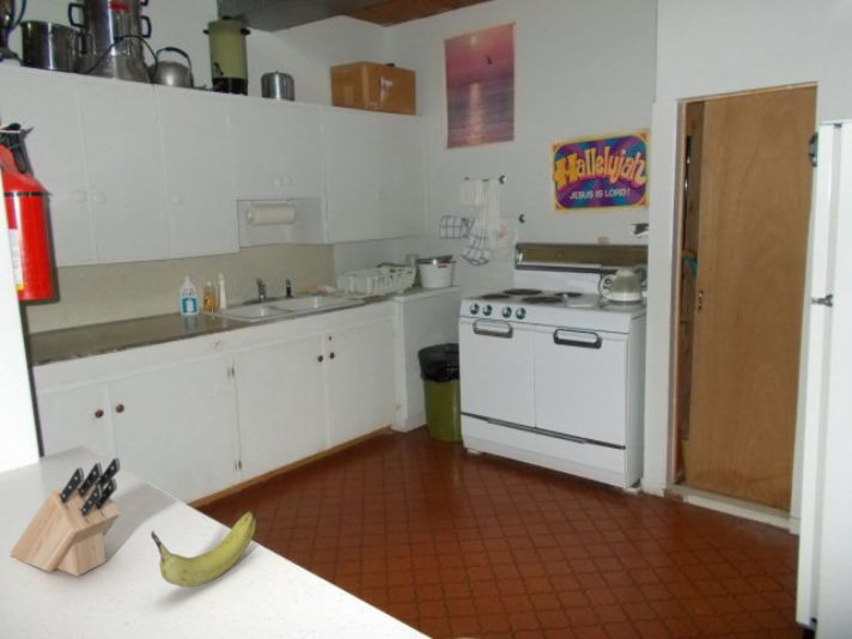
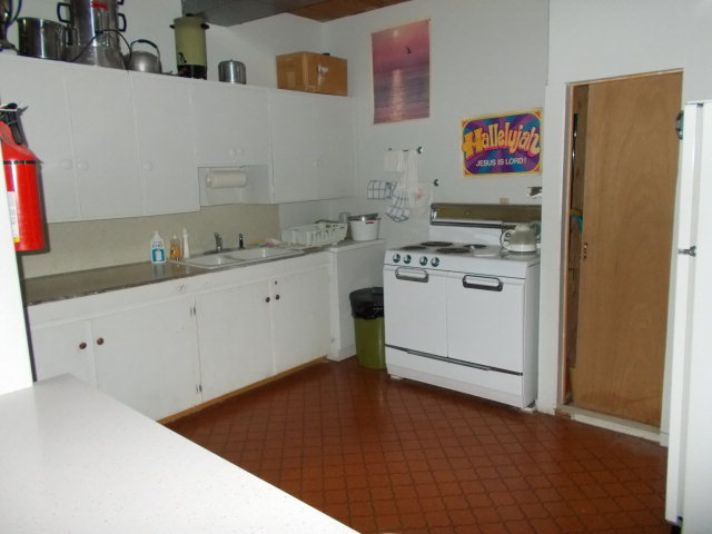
- fruit [150,510,257,588]
- knife block [10,456,122,577]
